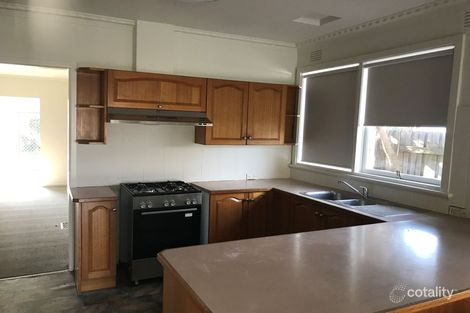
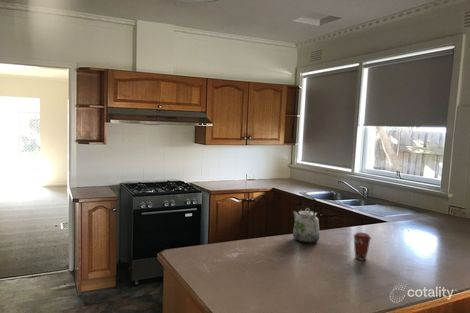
+ coffee cup [352,231,372,261]
+ kettle [292,194,320,244]
